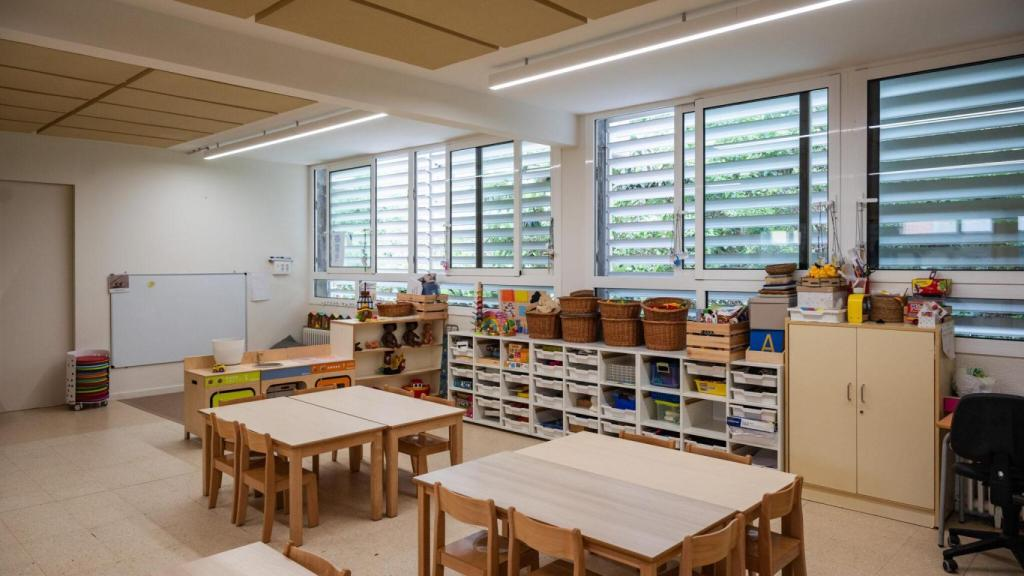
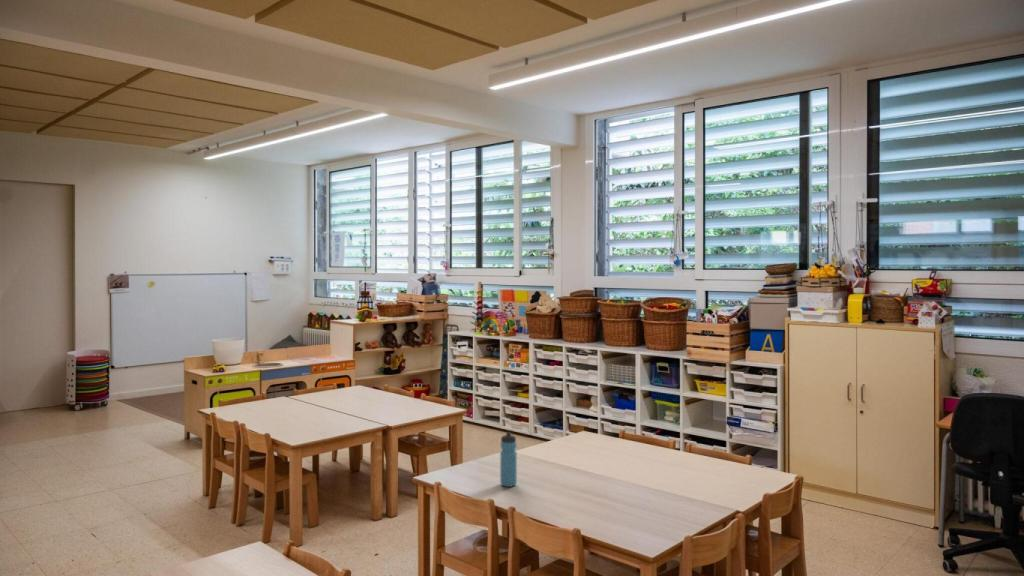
+ water bottle [499,431,518,488]
